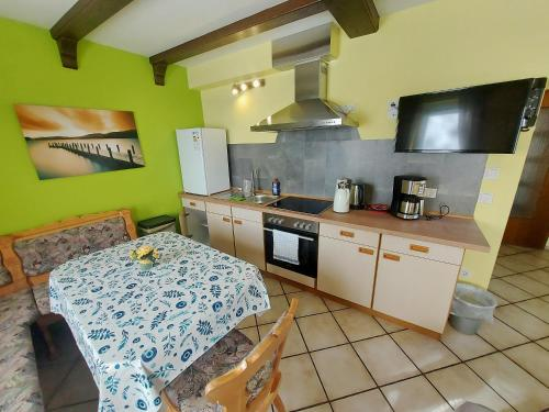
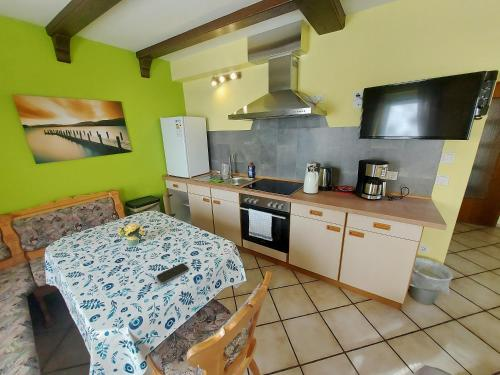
+ smartphone [156,262,190,285]
